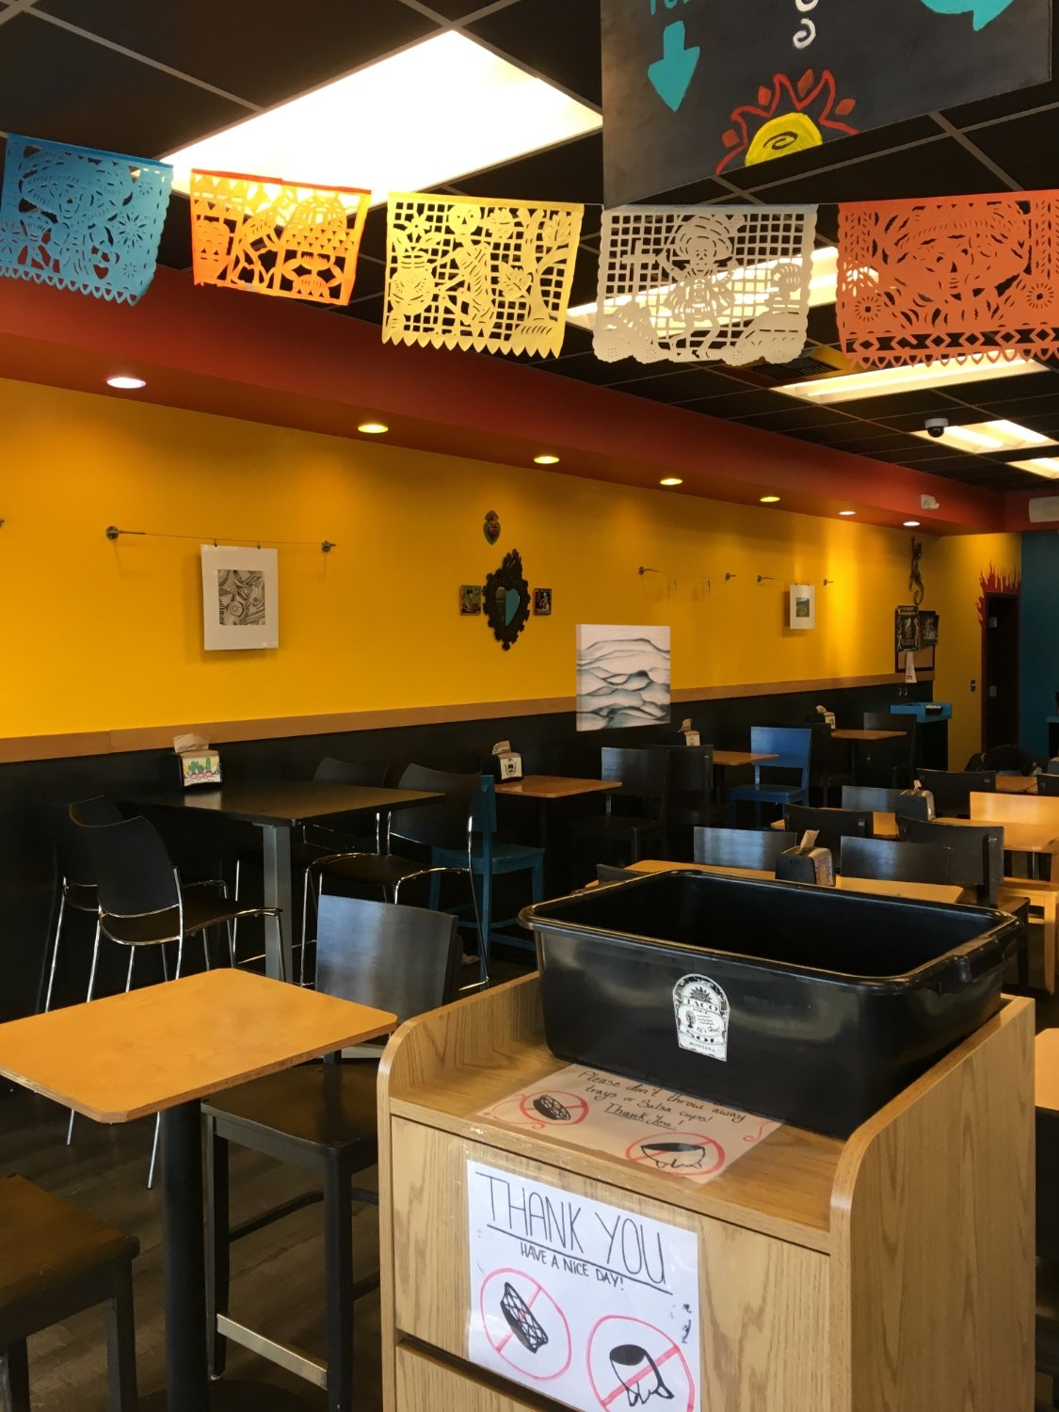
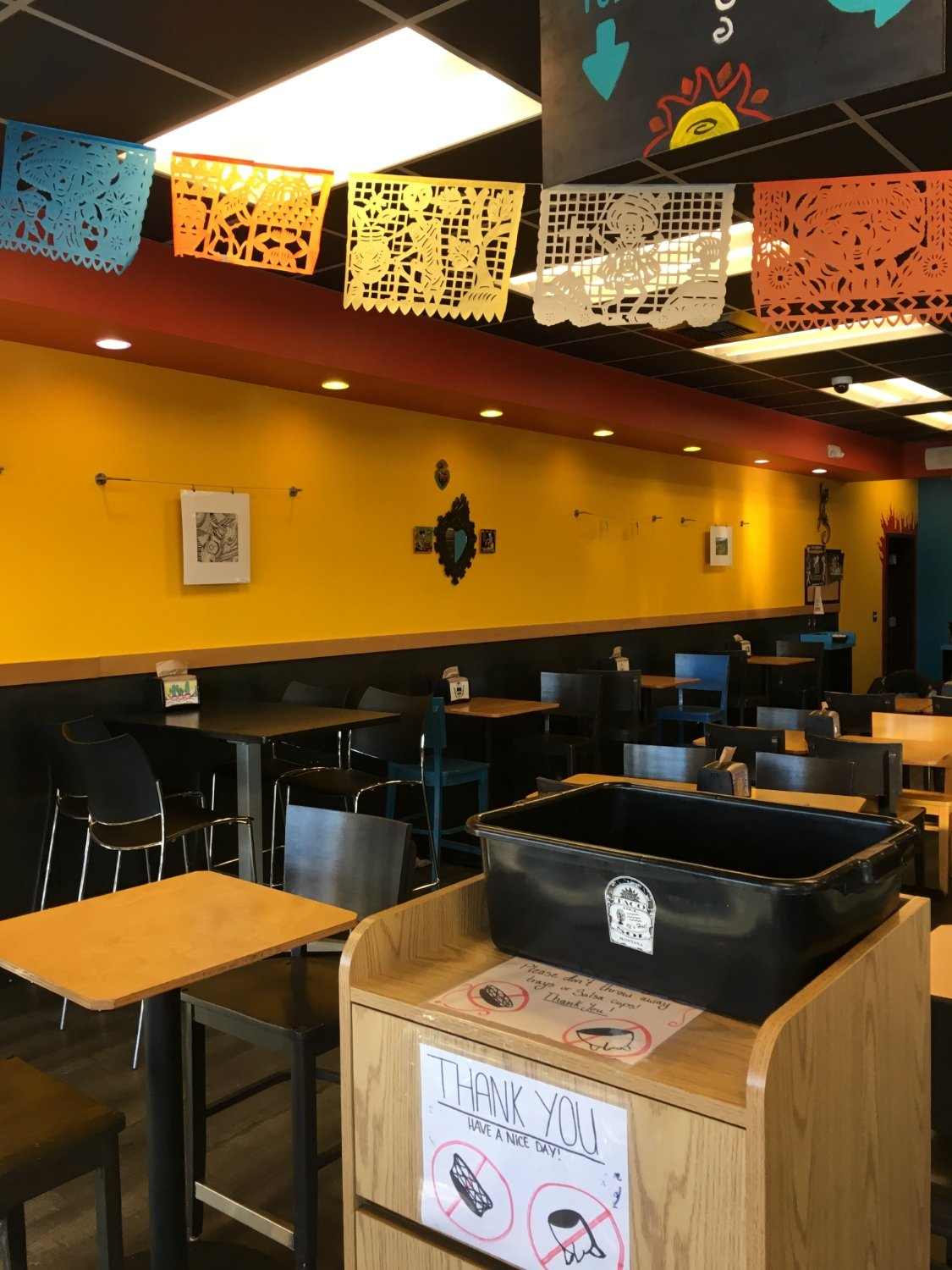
- wall art [575,623,671,732]
